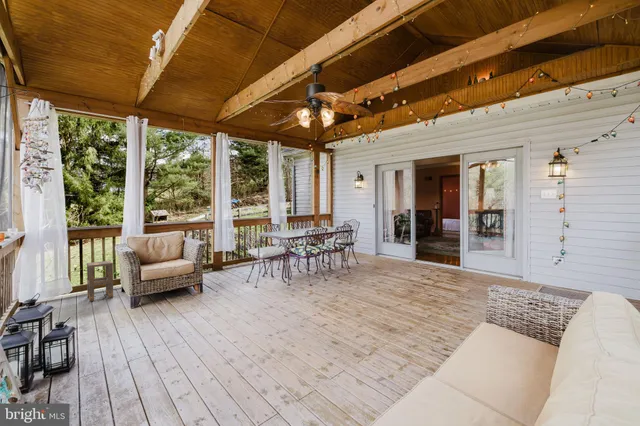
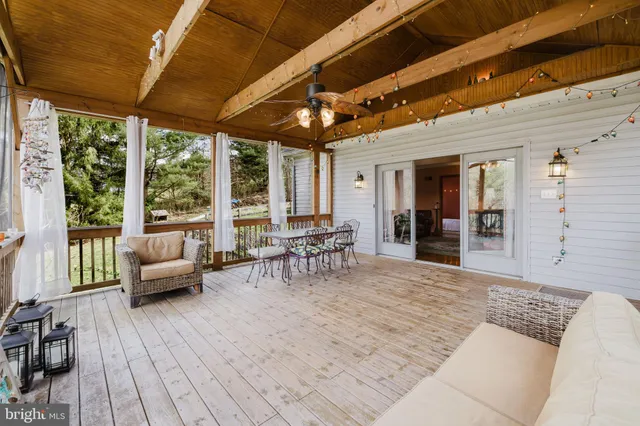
- side table [86,260,114,302]
